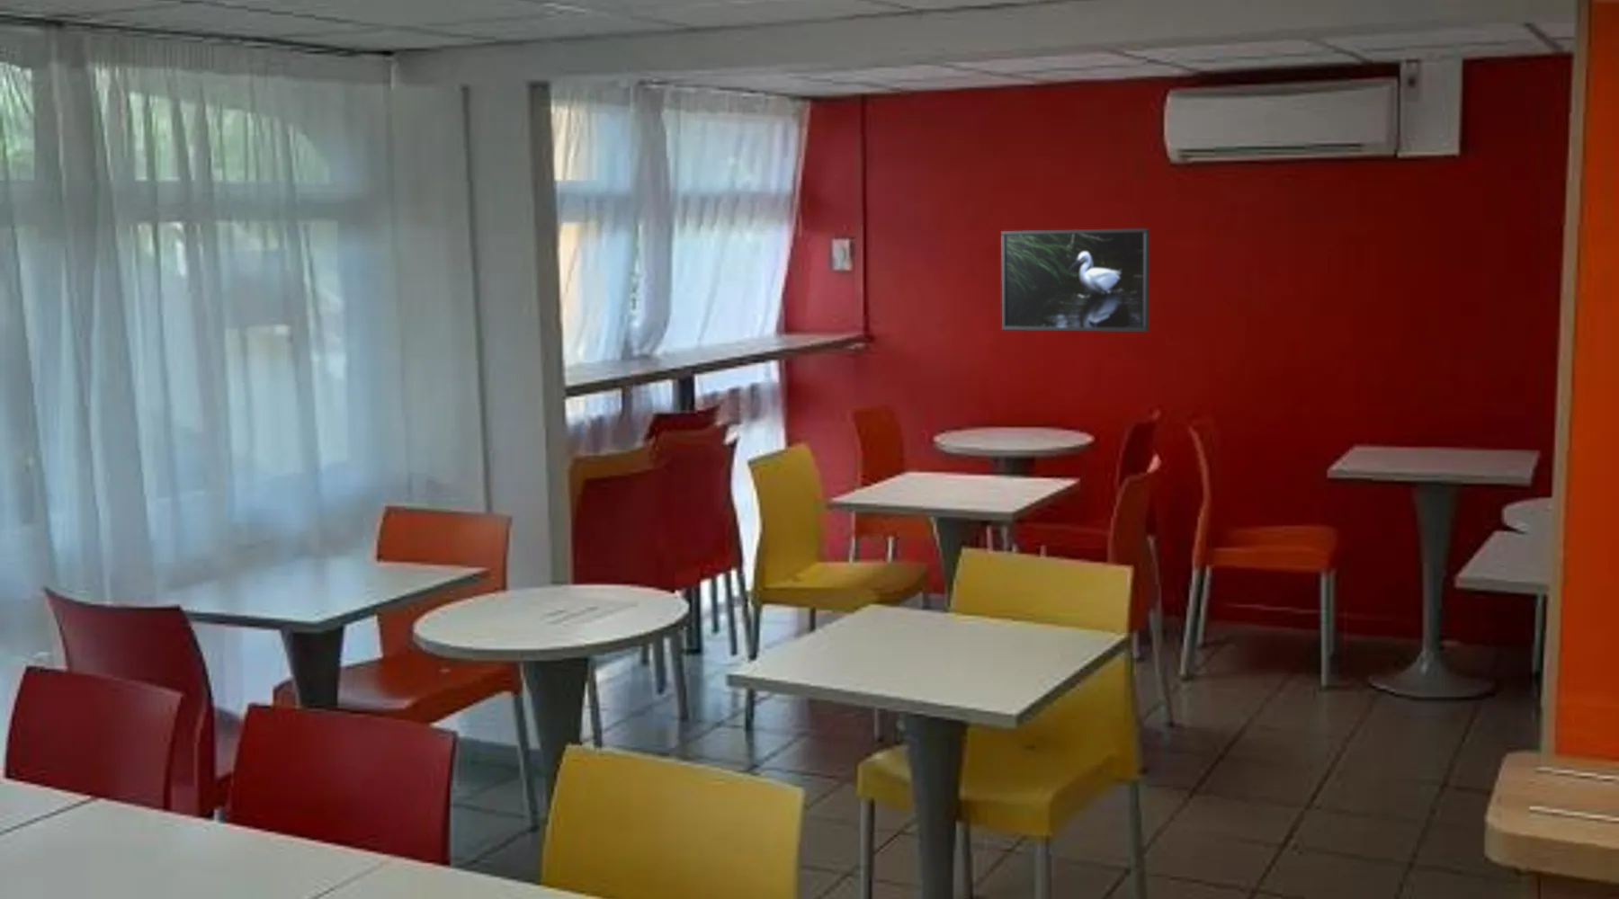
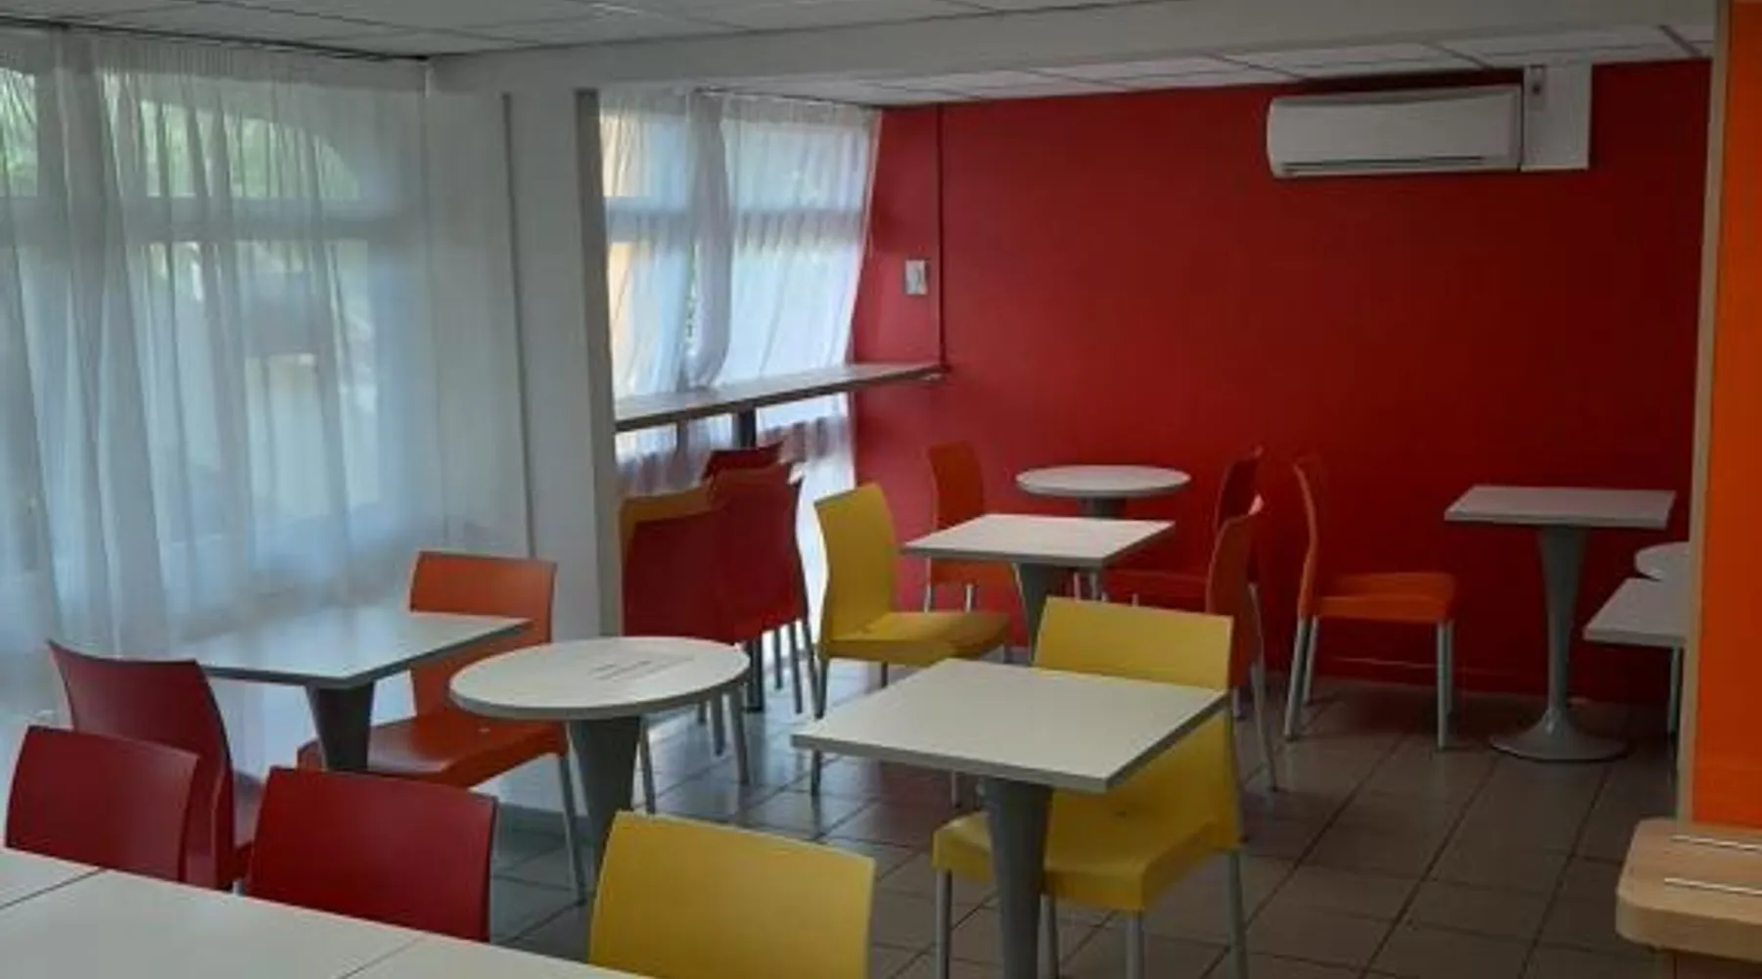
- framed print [1001,227,1151,332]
